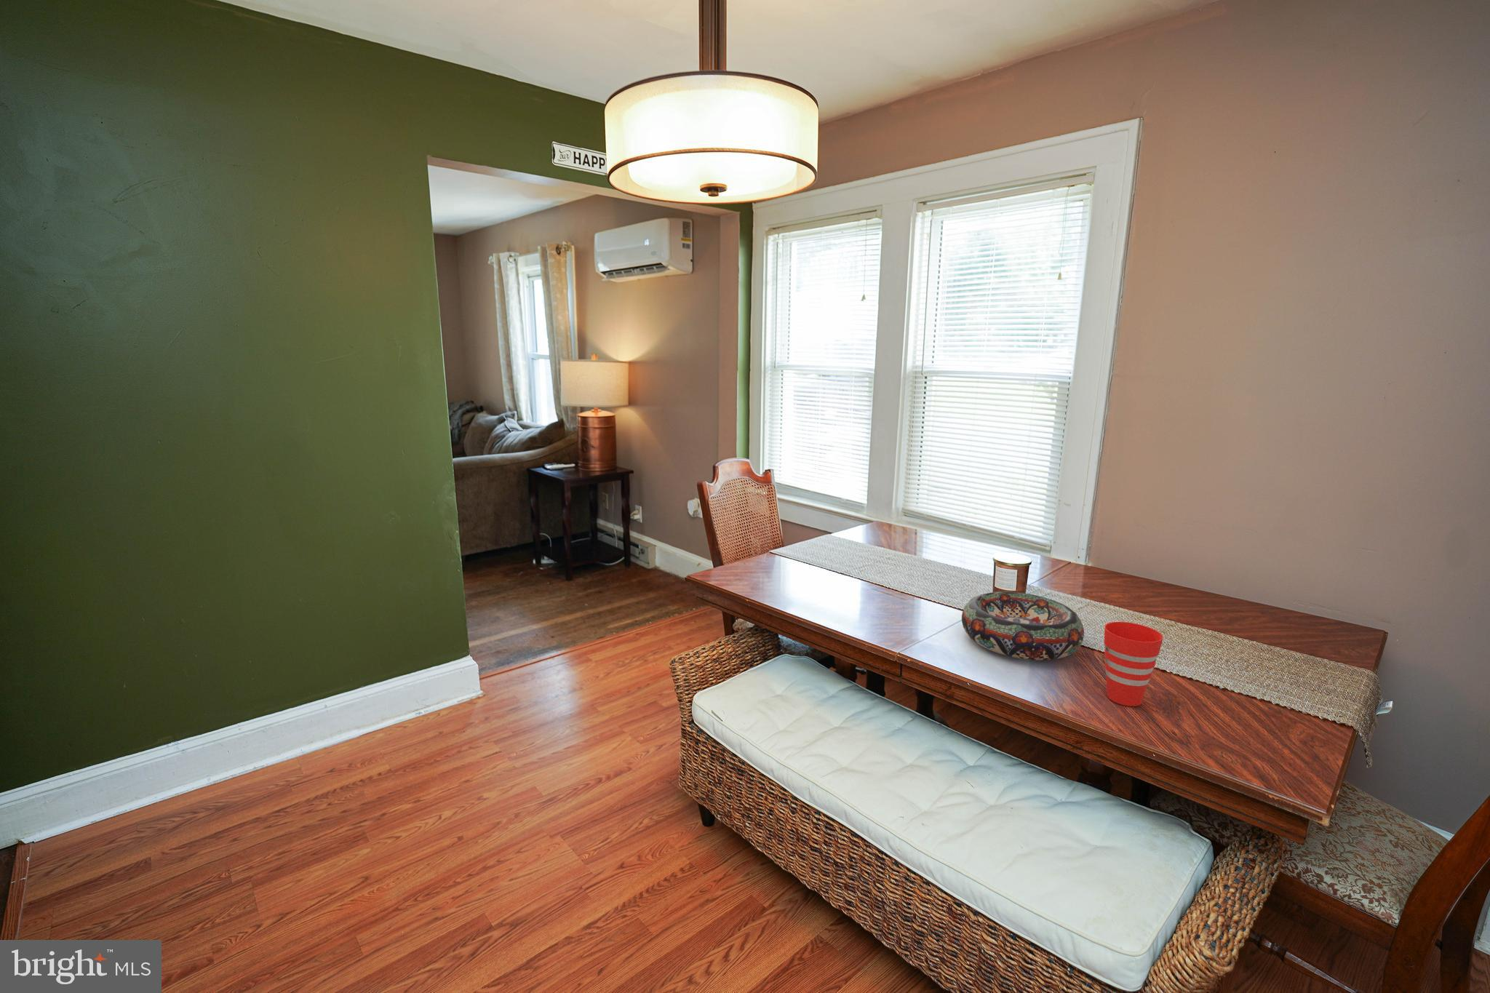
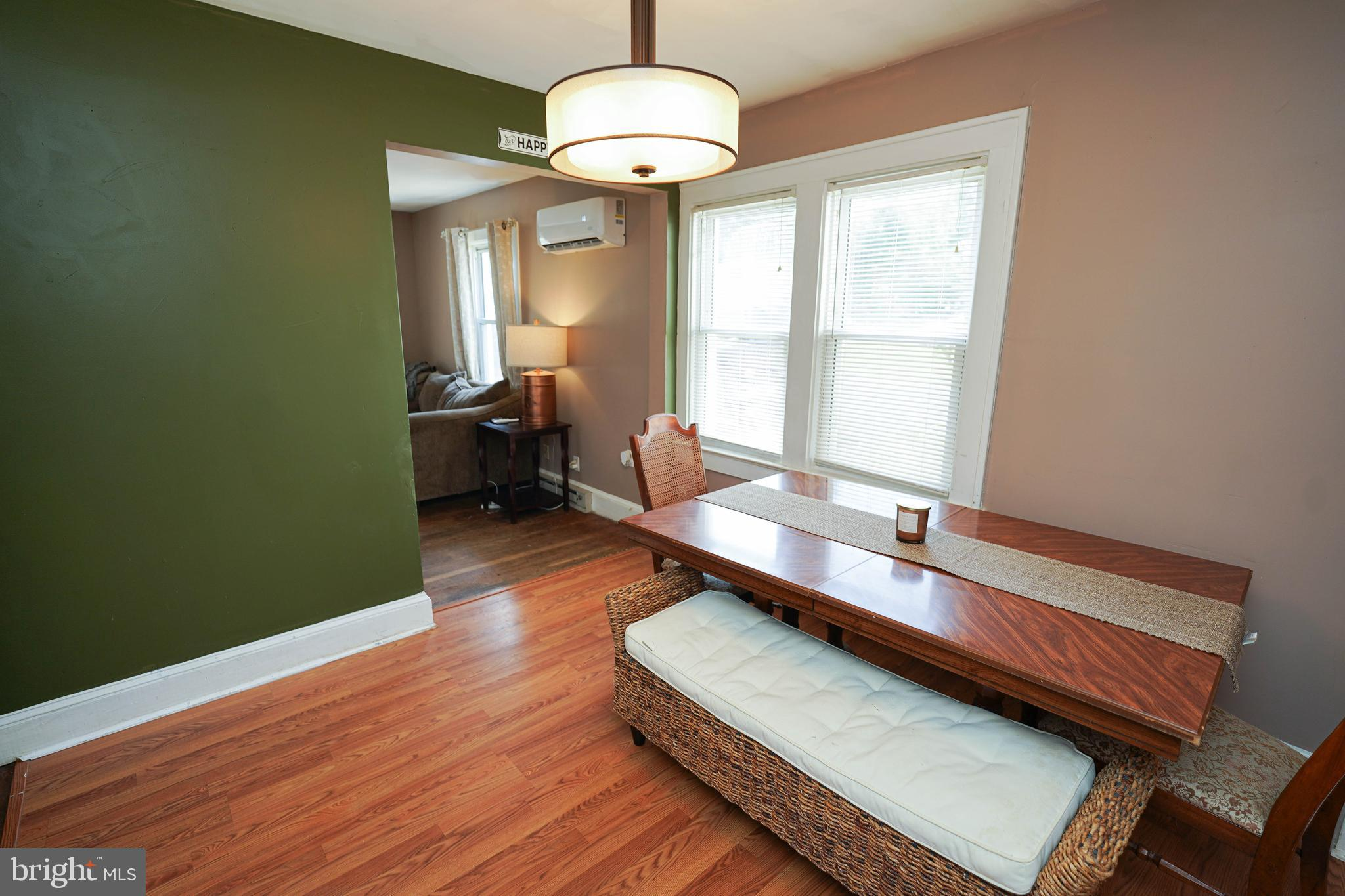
- decorative bowl [962,591,1085,662]
- cup [1103,622,1164,707]
